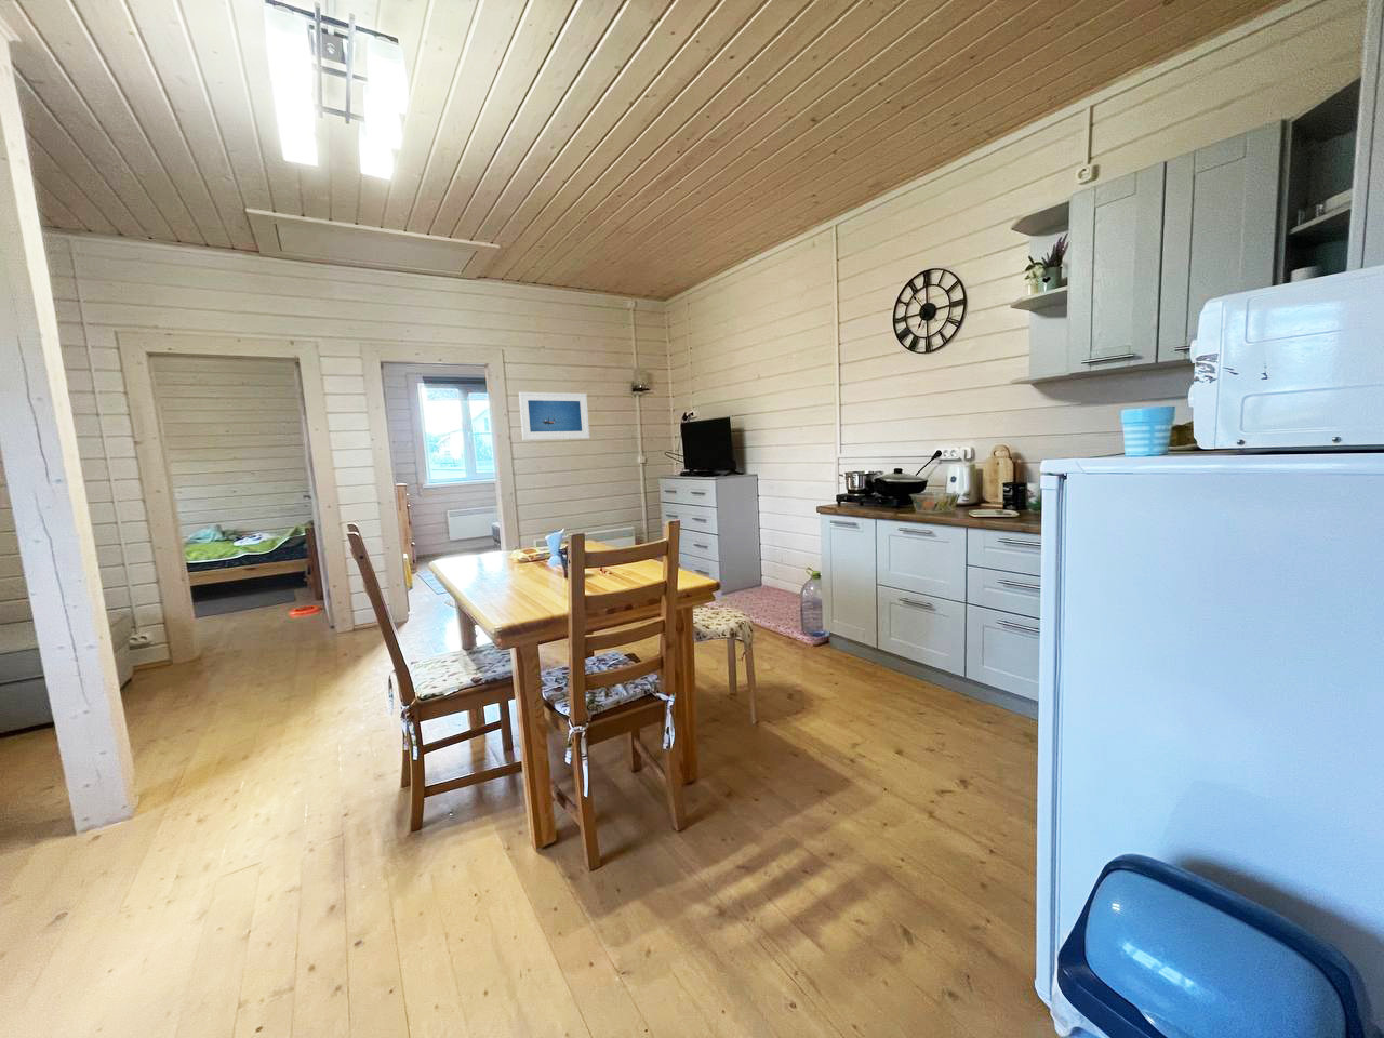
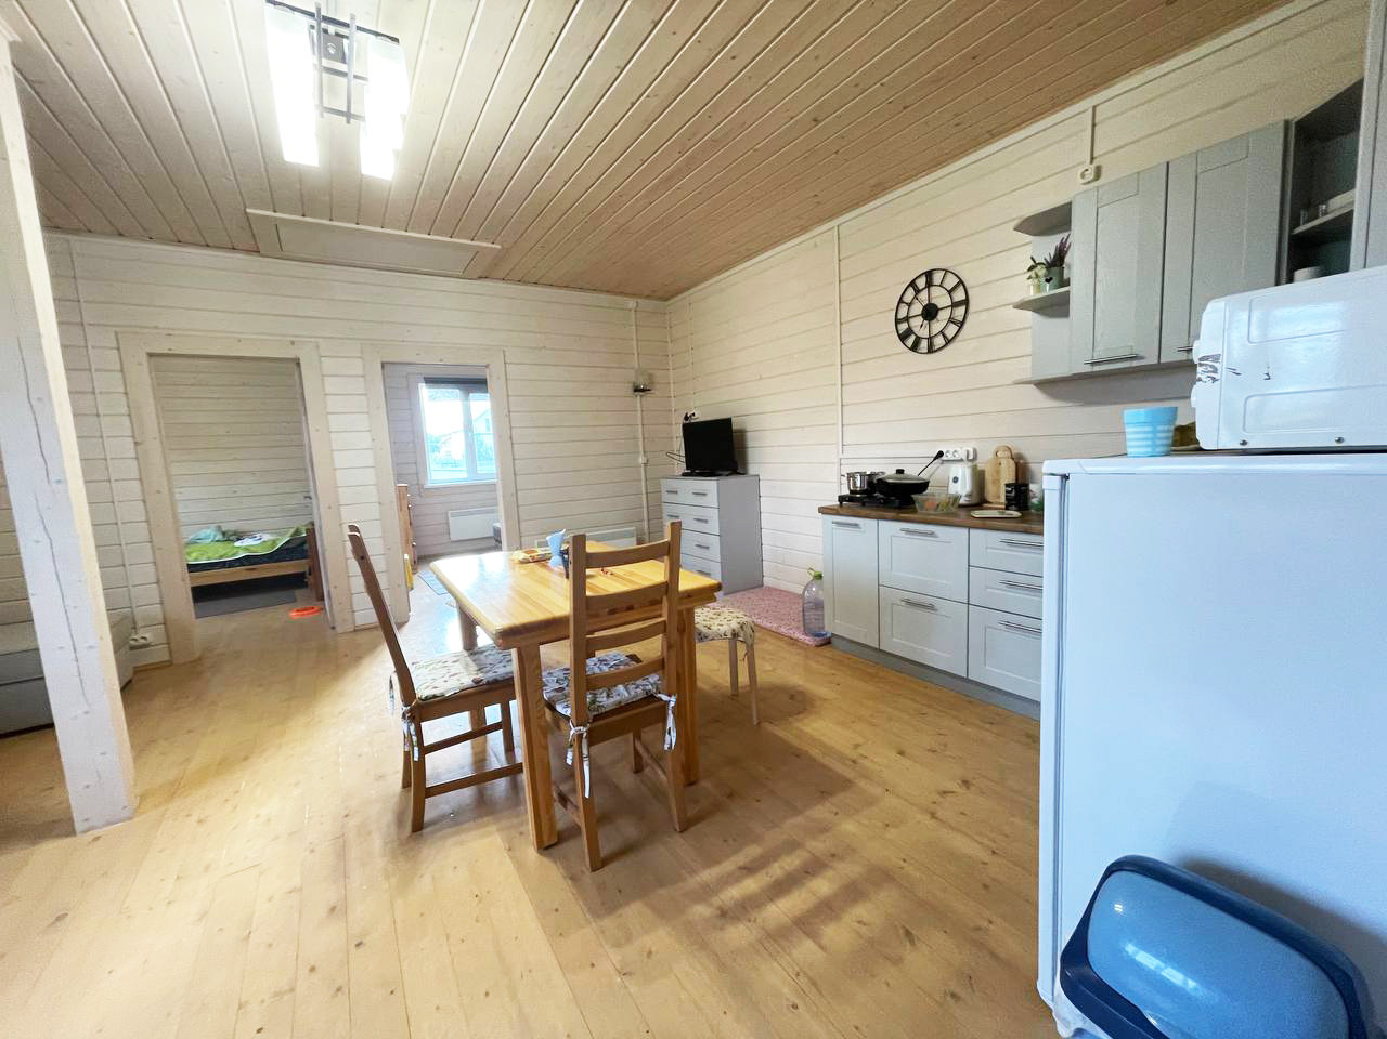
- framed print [518,391,591,442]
